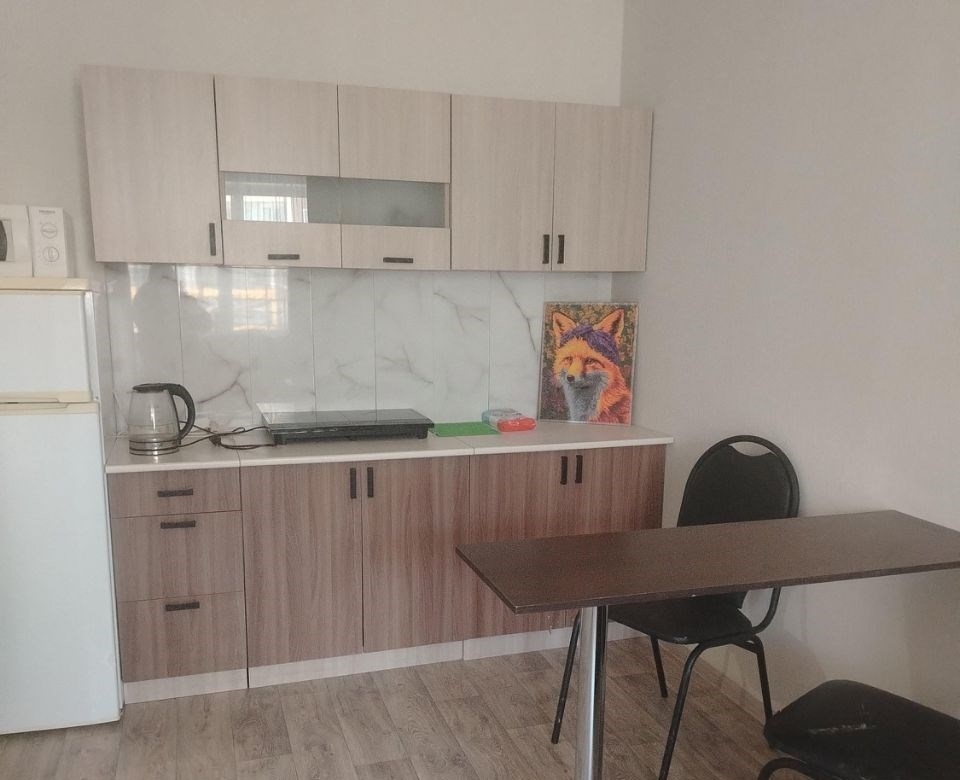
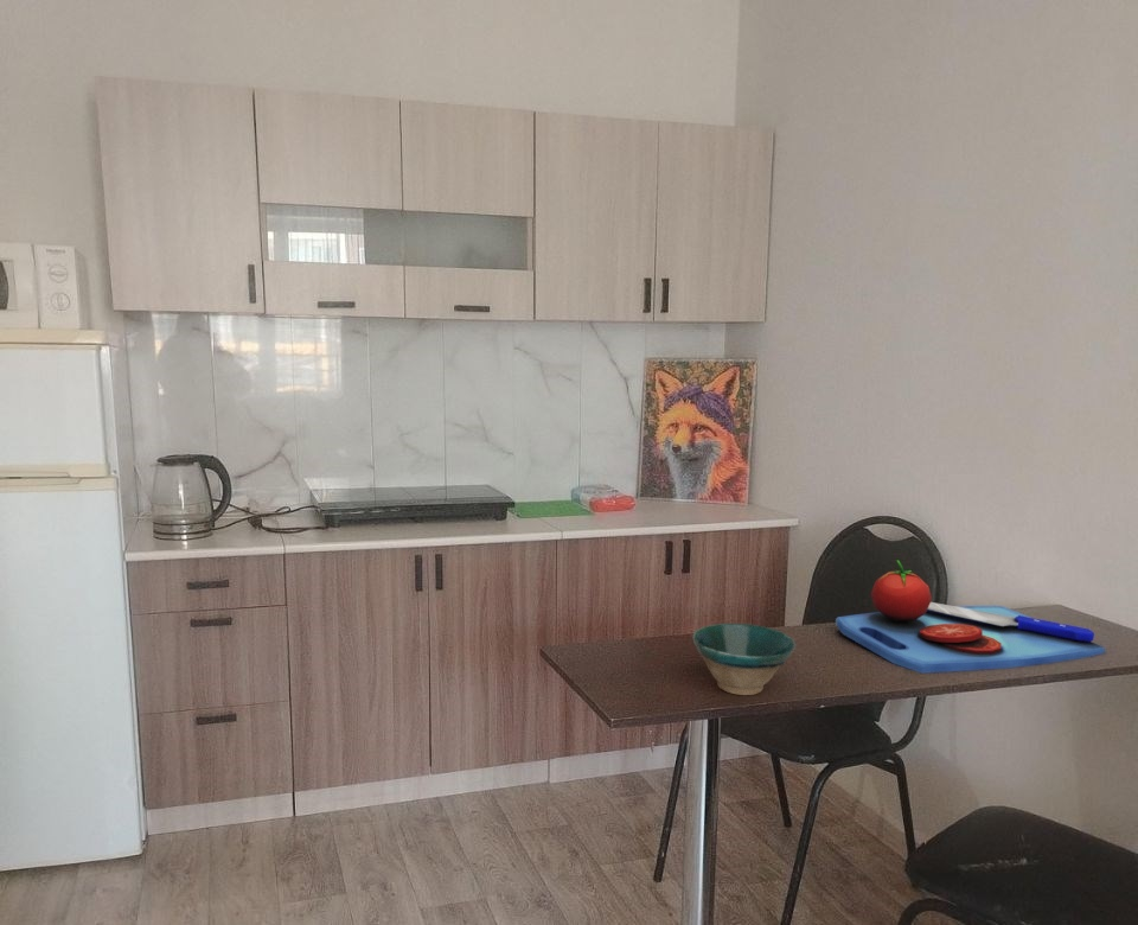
+ chopping board [835,559,1106,674]
+ bowl [691,623,797,696]
